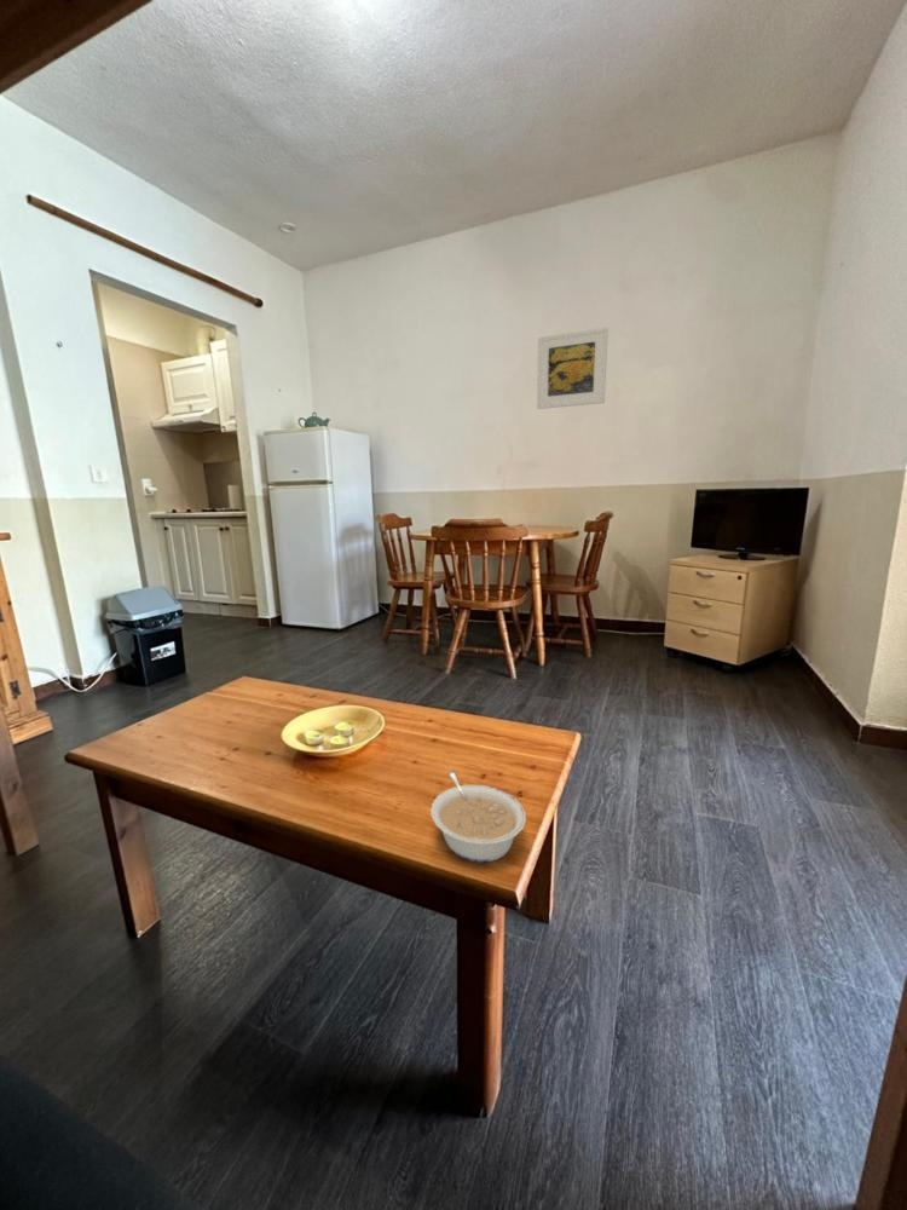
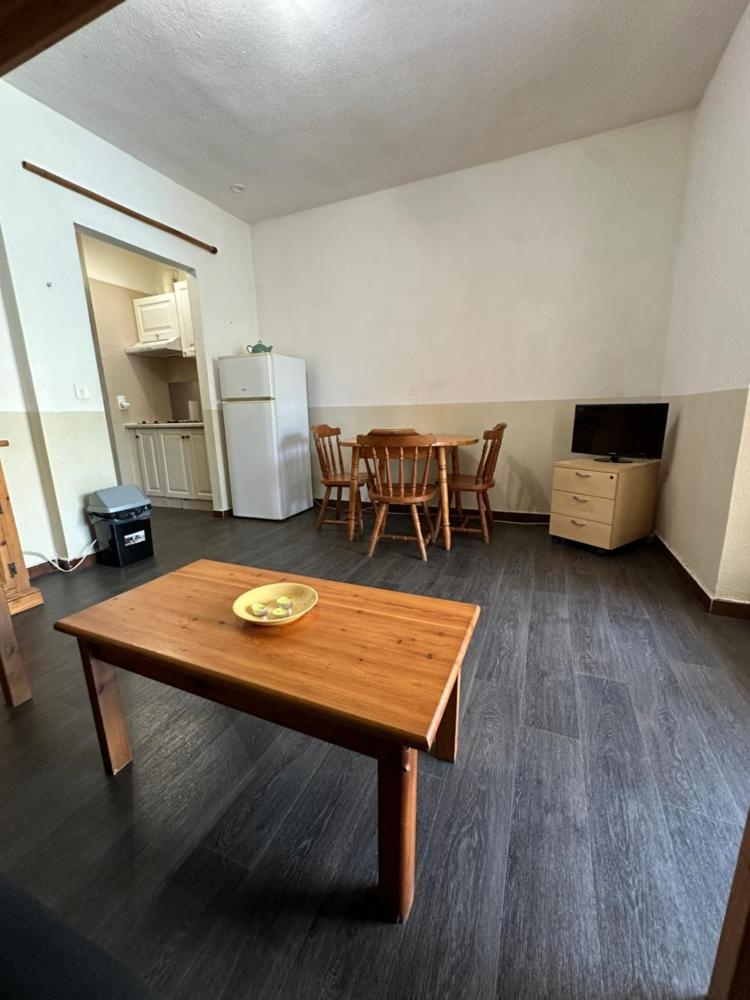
- legume [429,770,527,864]
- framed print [536,327,610,410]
